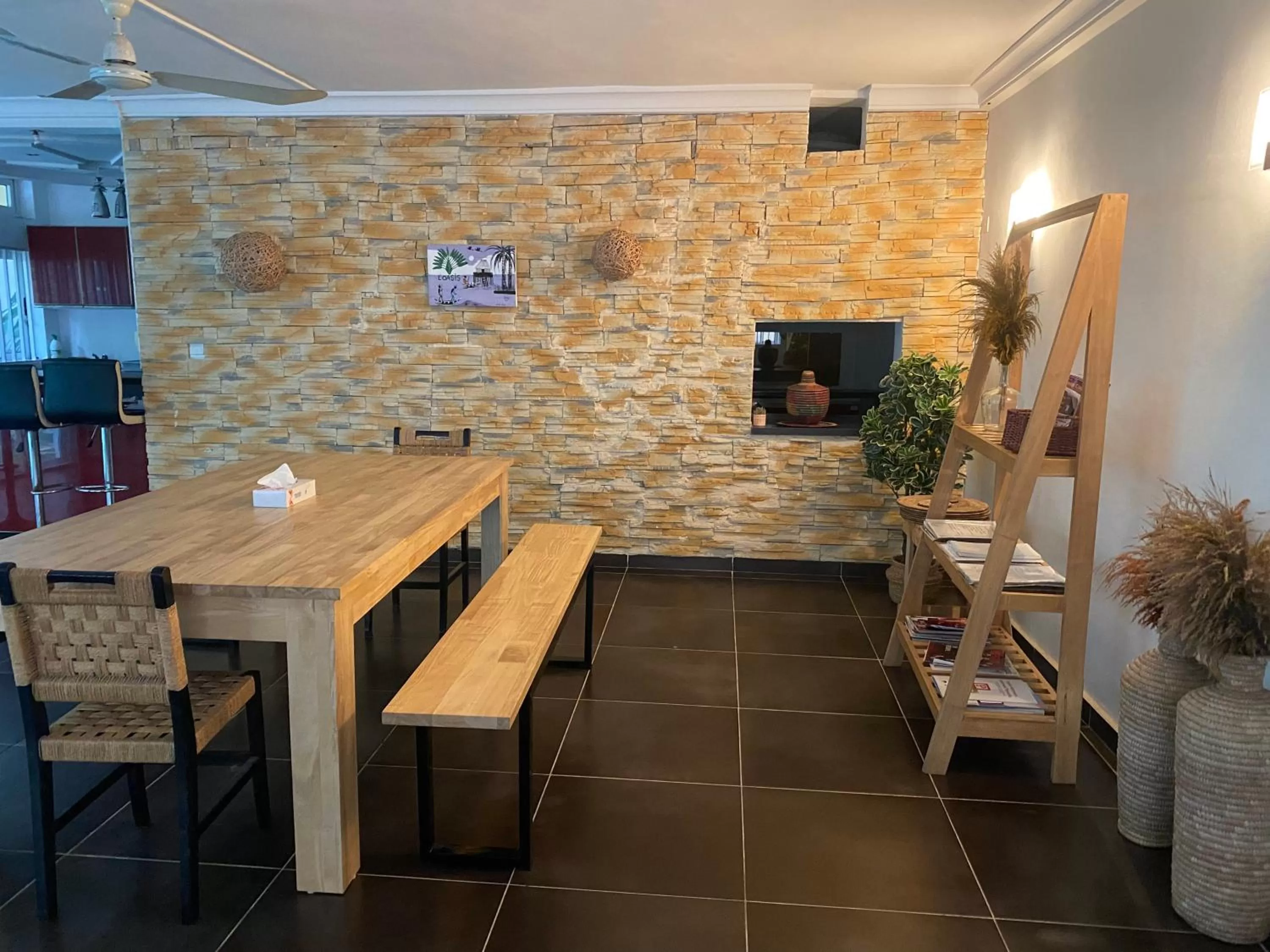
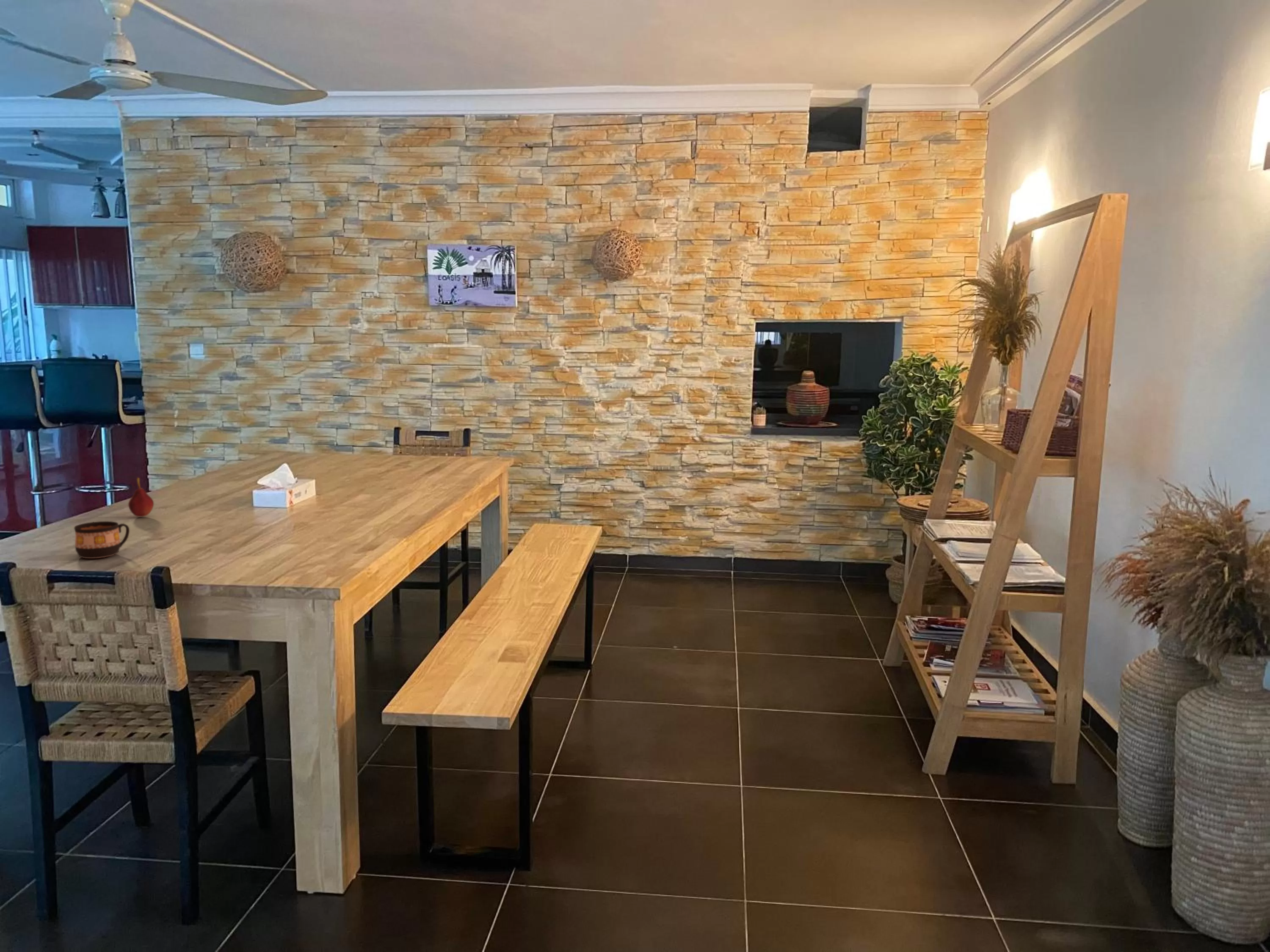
+ fruit [128,477,154,517]
+ cup [74,521,130,559]
